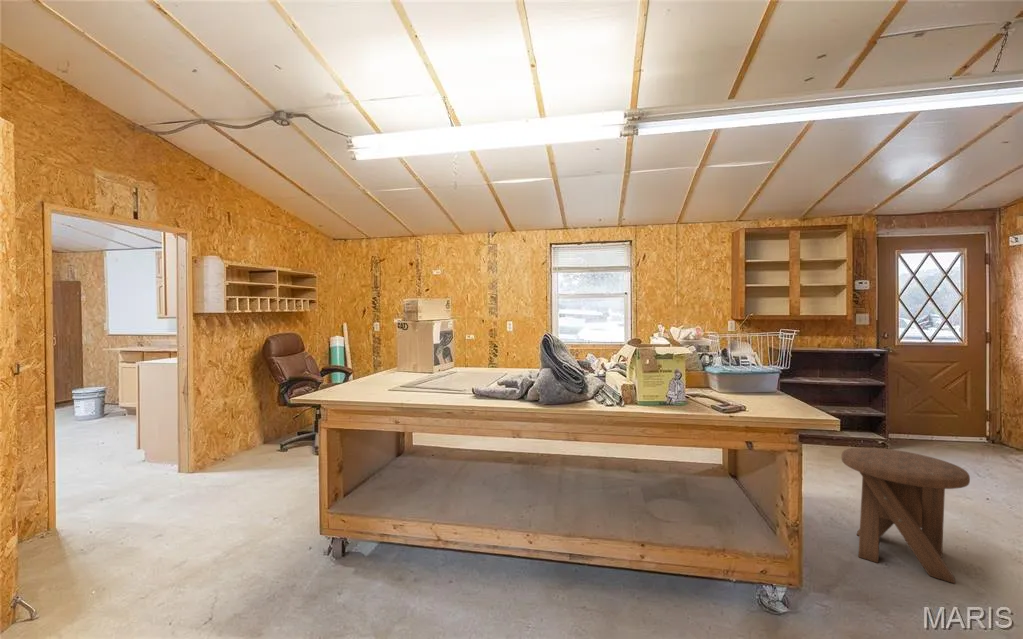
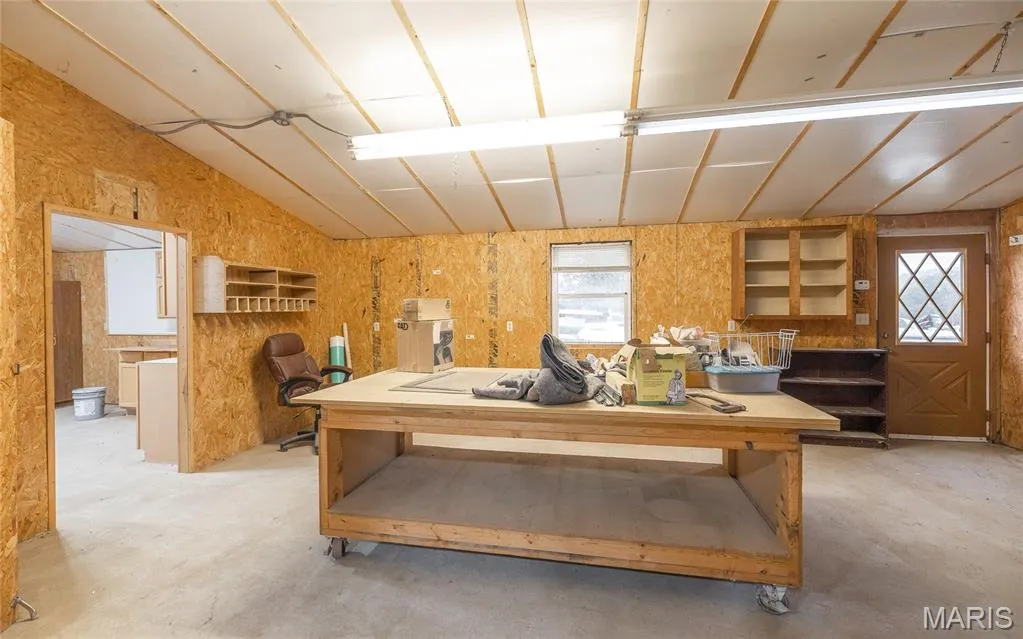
- music stool [840,446,971,584]
